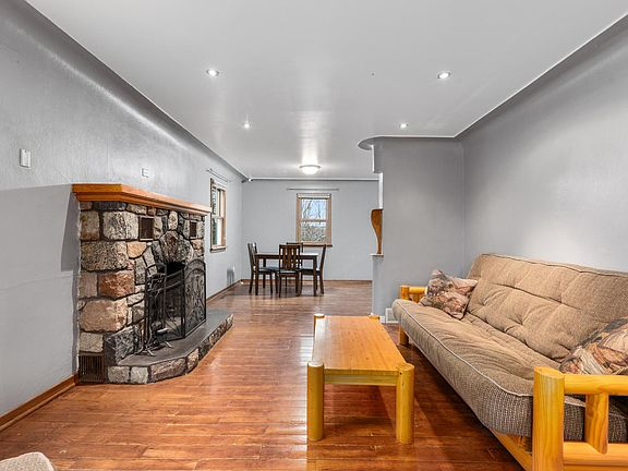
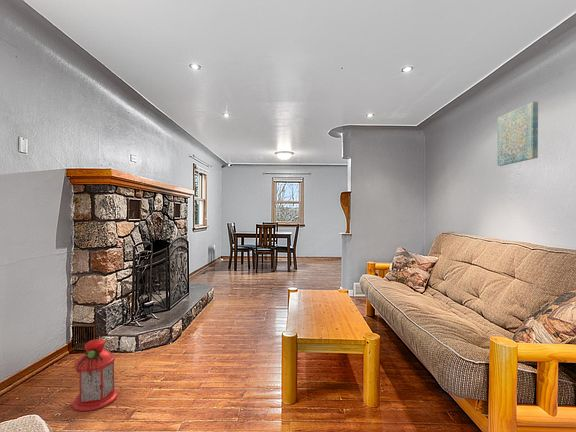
+ wall art [497,101,539,167]
+ lantern [71,338,119,412]
